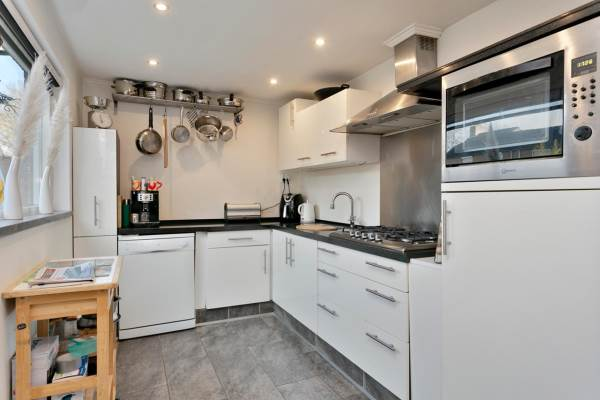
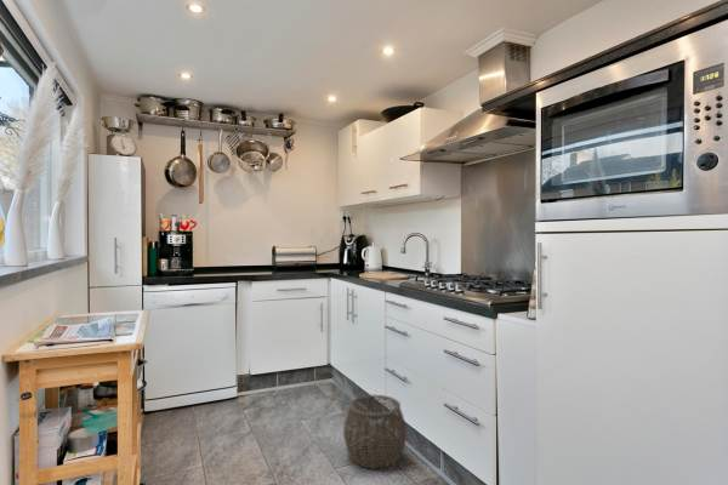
+ woven basket [342,394,408,470]
